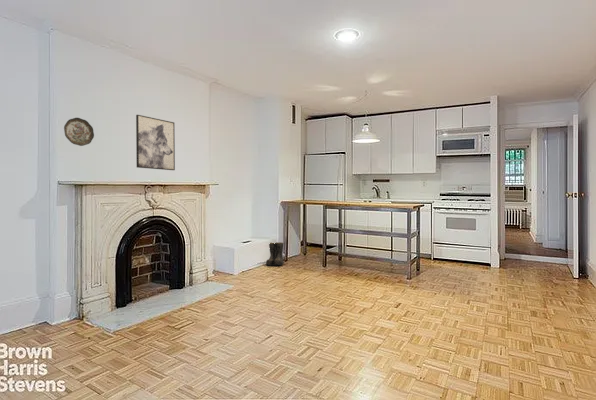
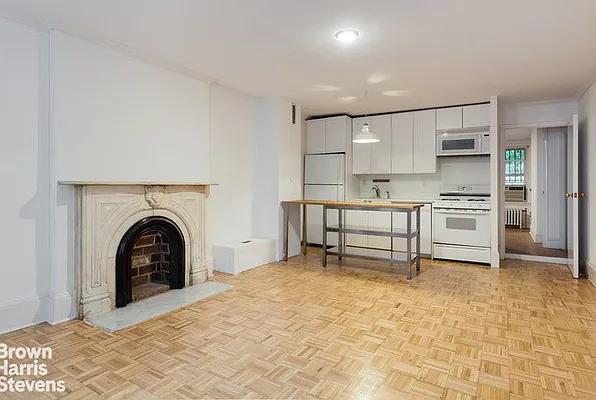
- wall art [135,114,176,171]
- boots [265,241,284,267]
- decorative plate [63,117,95,147]
